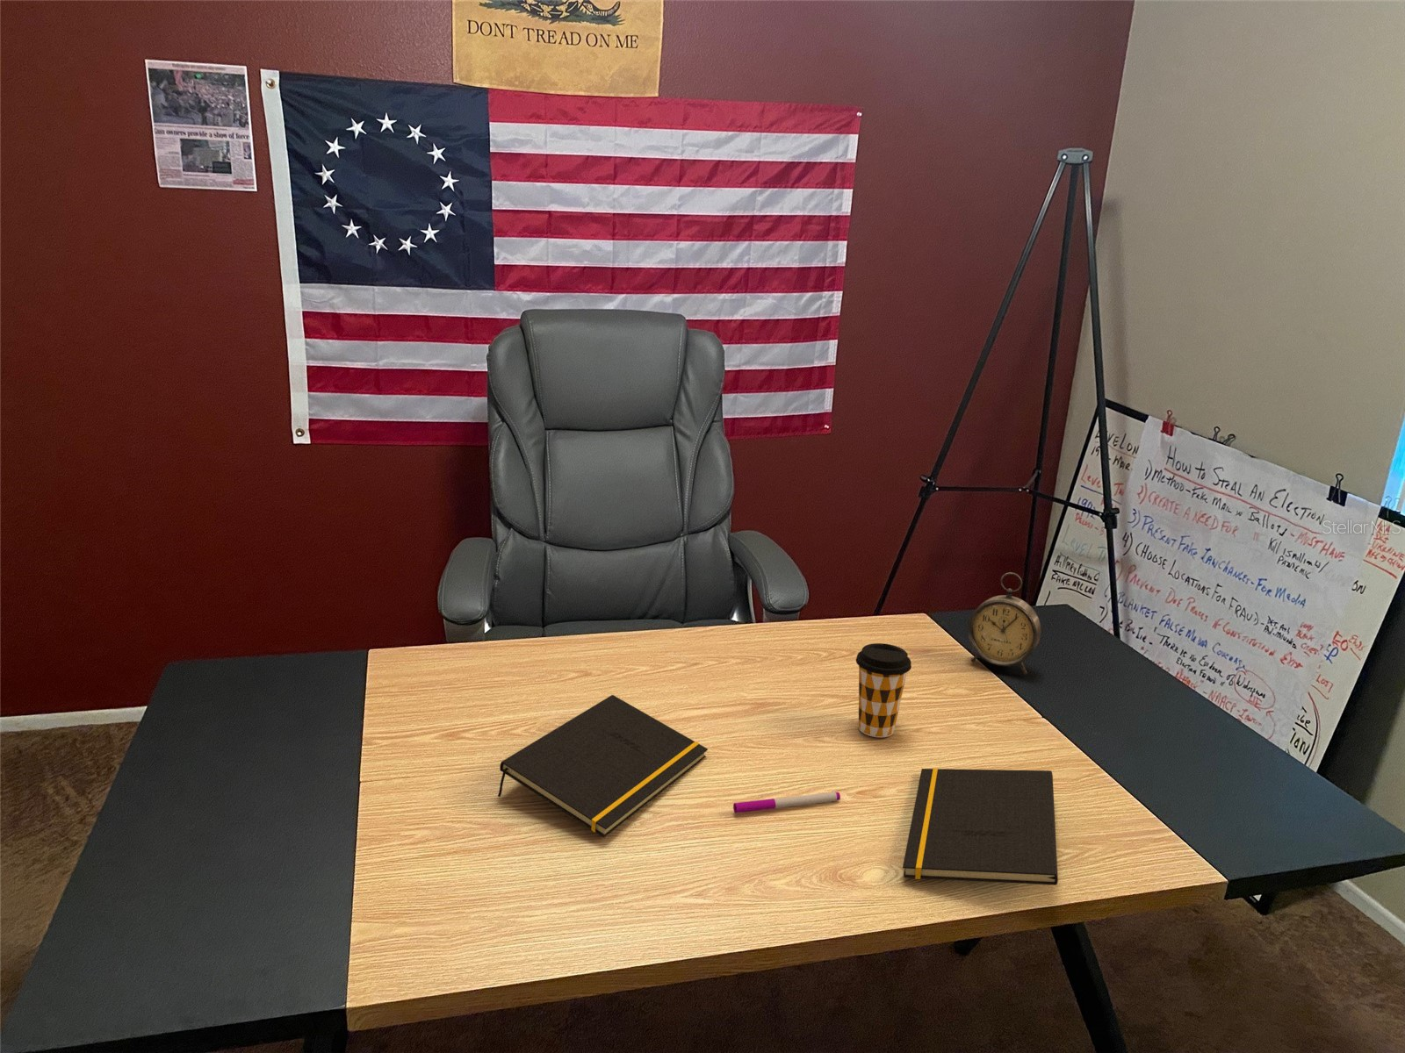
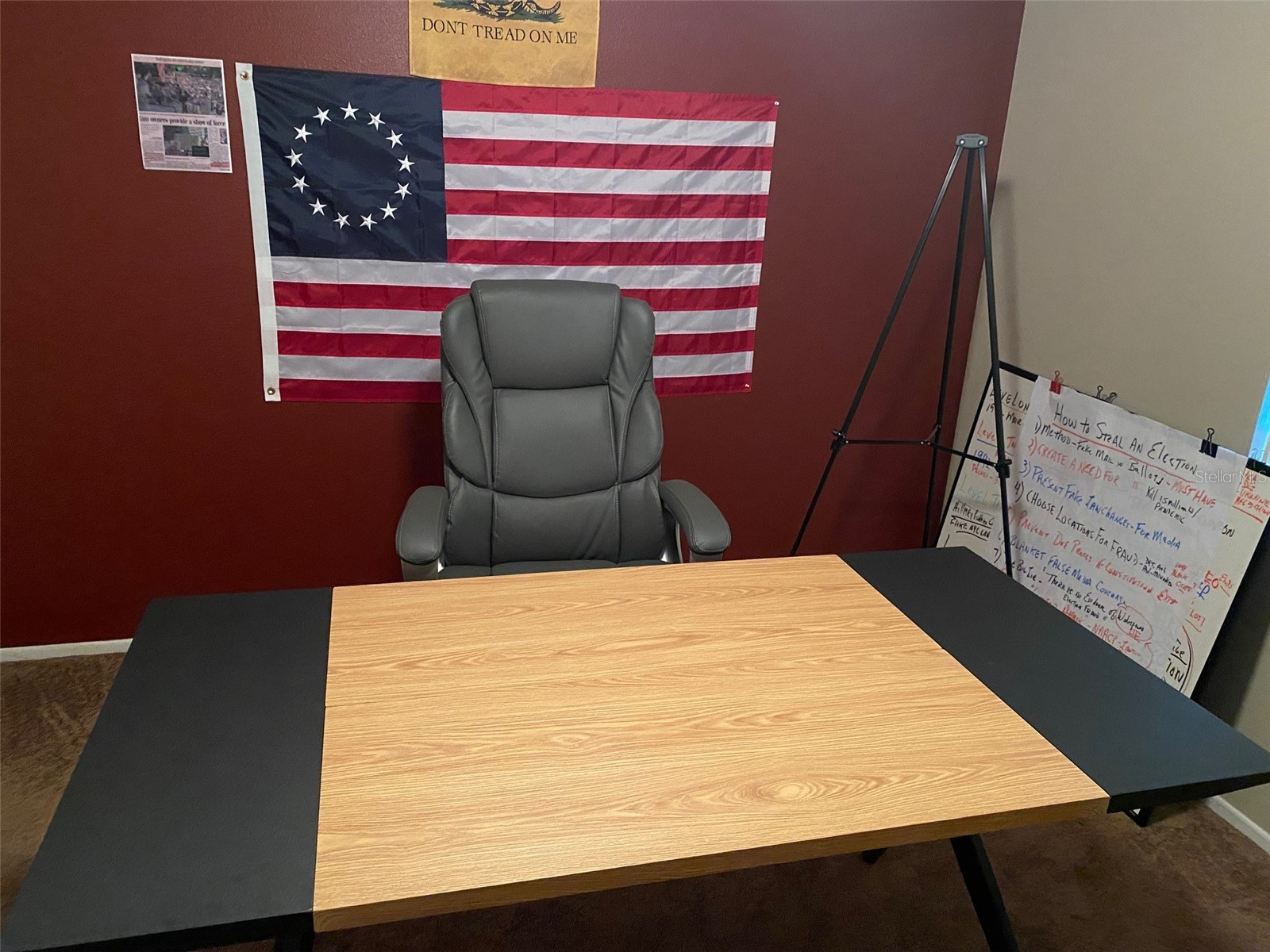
- notepad [902,768,1059,886]
- coffee cup [855,643,913,738]
- notepad [497,695,709,838]
- alarm clock [967,571,1041,676]
- pen [732,792,841,814]
